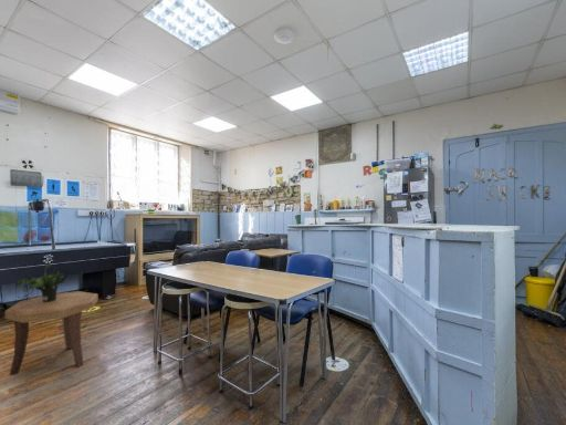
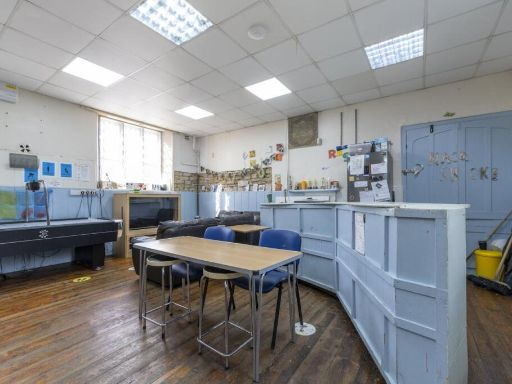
- side table [4,290,99,376]
- potted plant [15,261,69,302]
